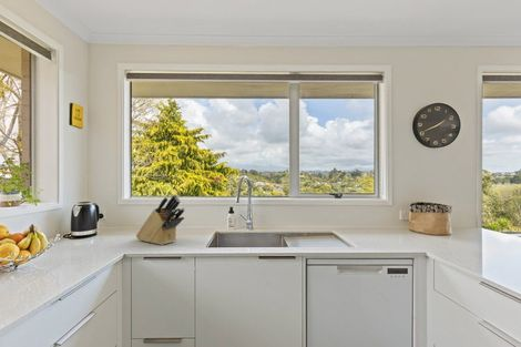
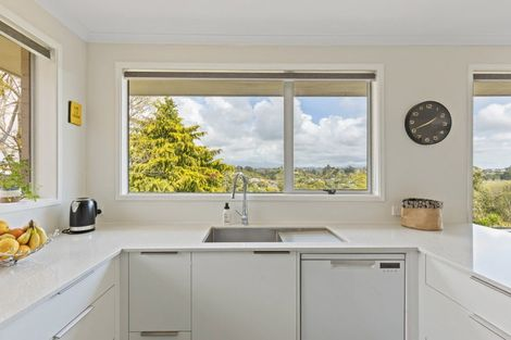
- knife block [135,193,185,246]
